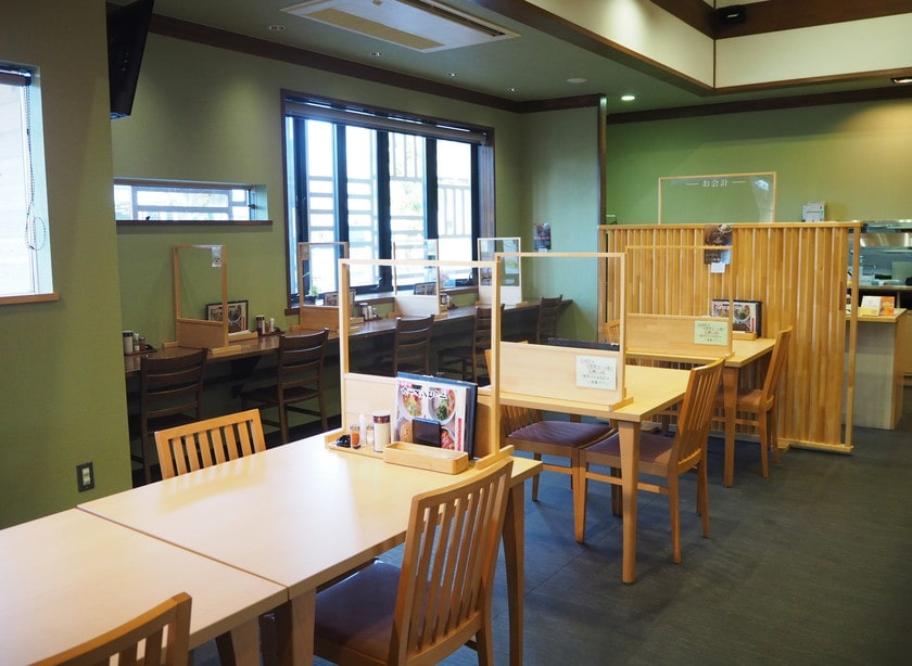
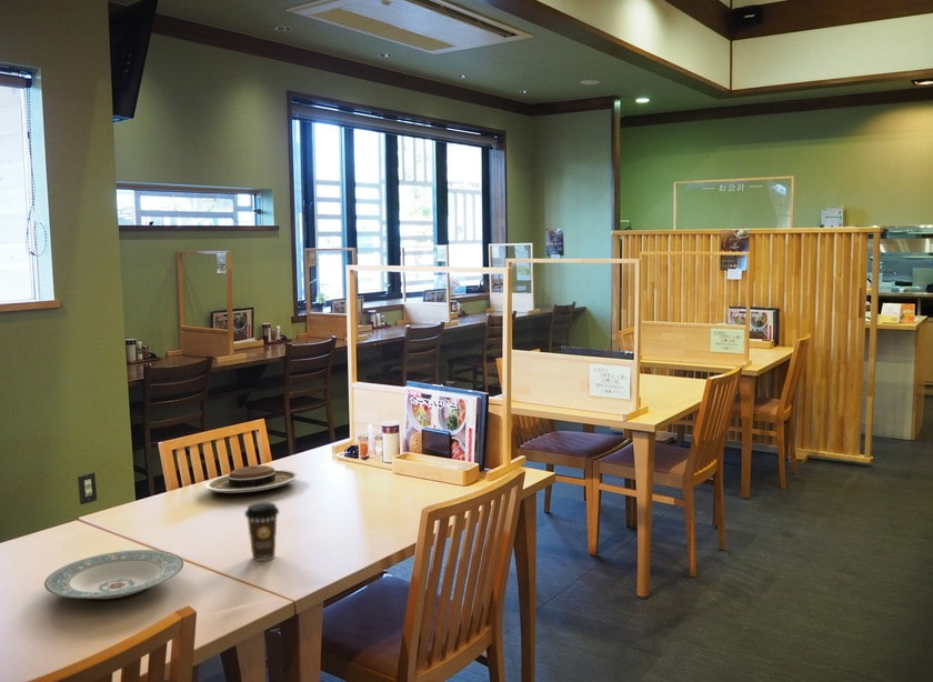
+ plate [203,464,300,494]
+ coffee cup [243,501,280,562]
+ plate [43,549,185,600]
